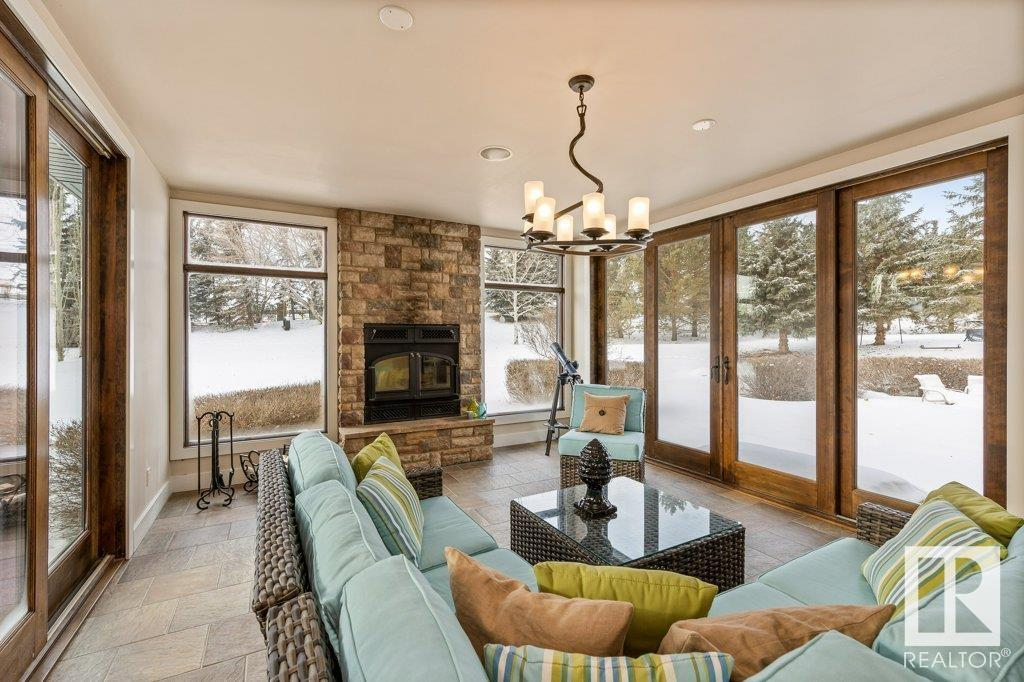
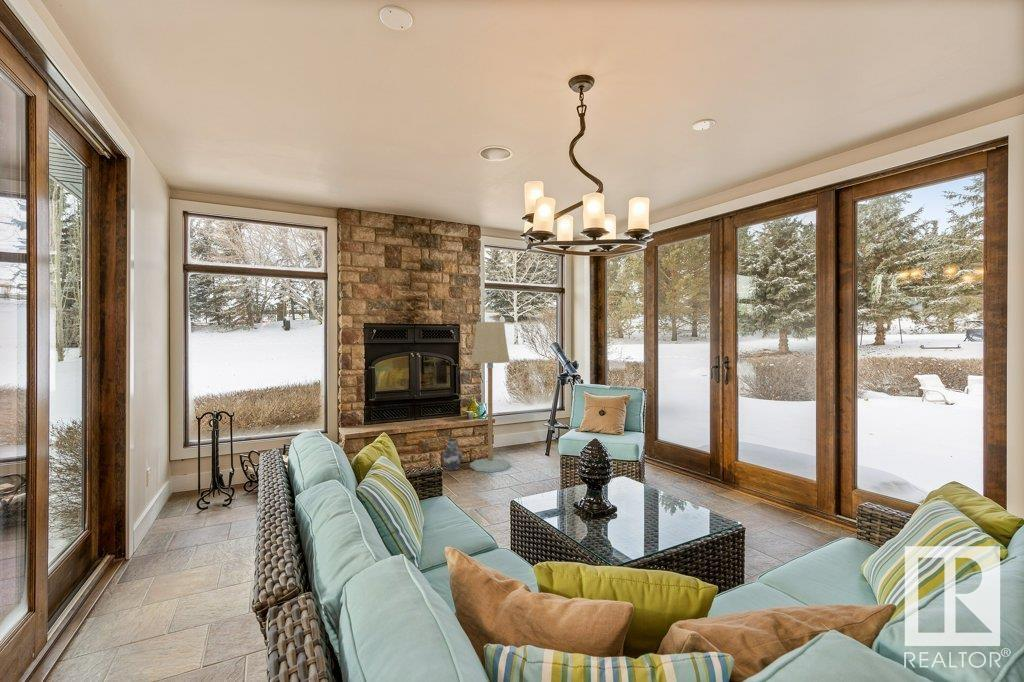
+ ceramic jug [442,438,463,471]
+ floor lamp [469,321,511,473]
